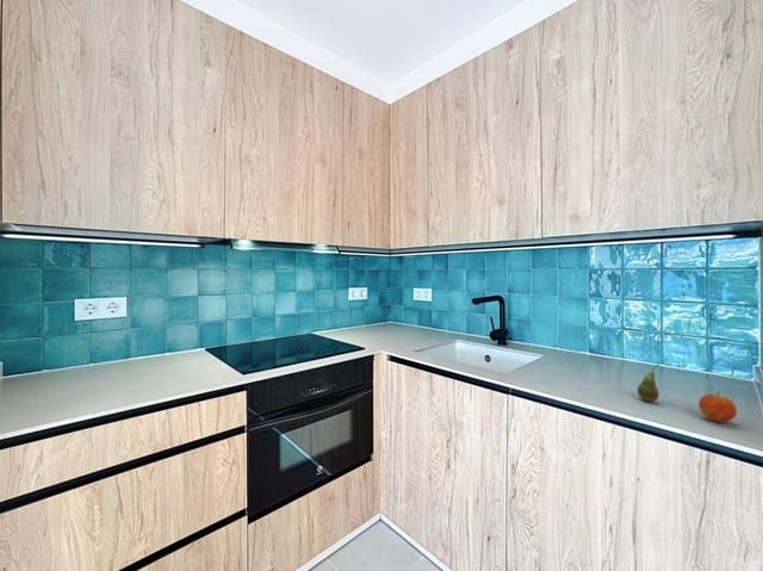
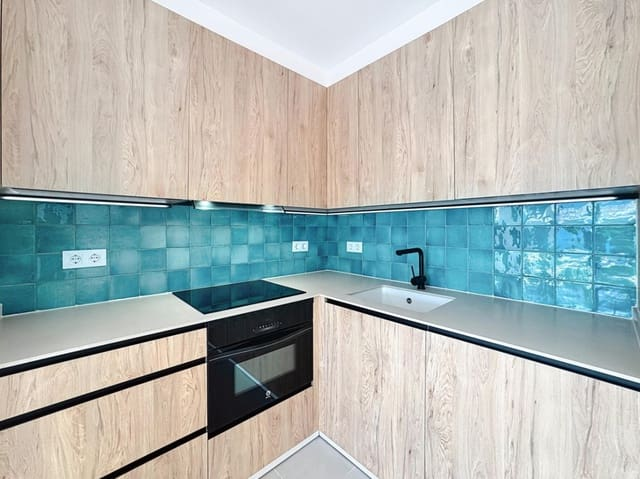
- fruit [697,391,738,423]
- fruit [637,362,662,403]
